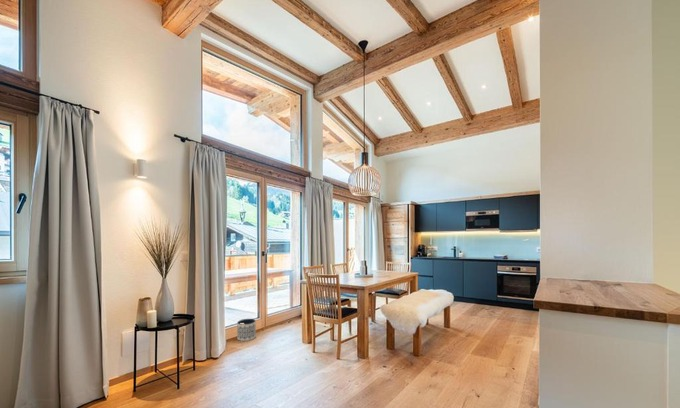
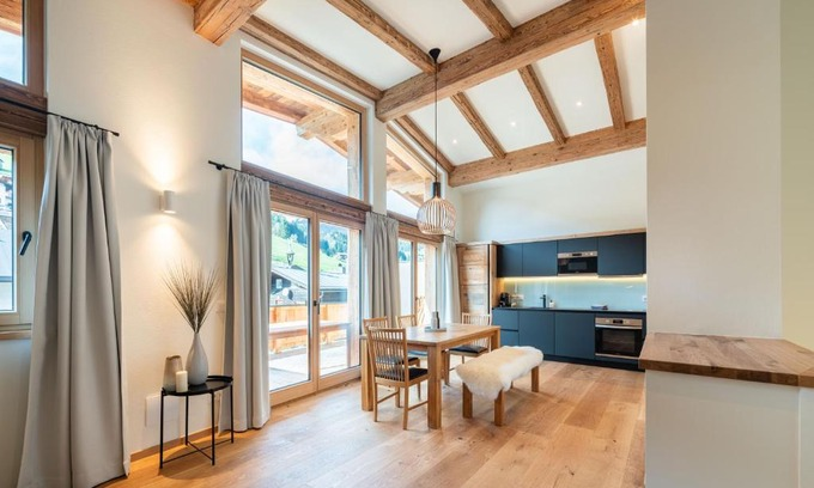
- planter [236,318,257,342]
